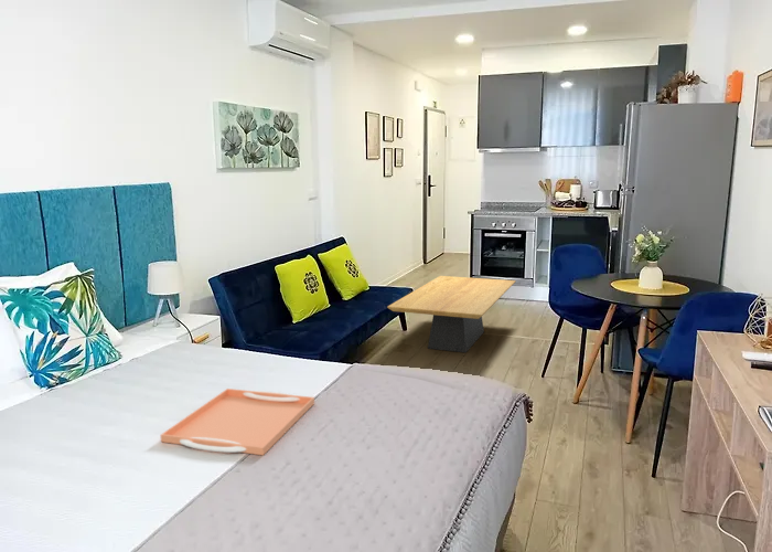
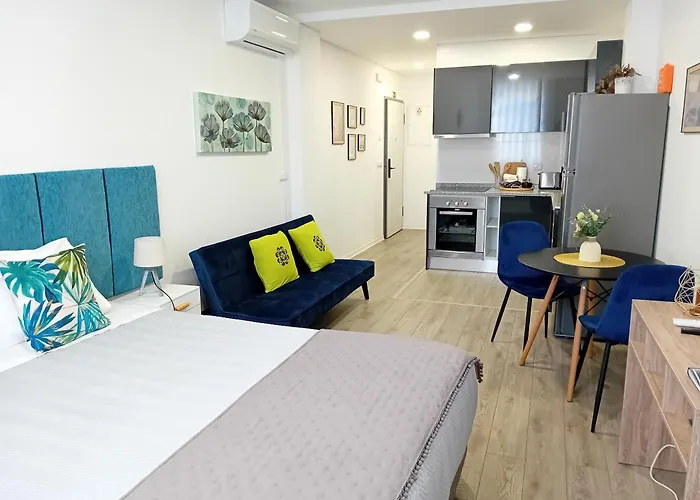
- serving tray [160,388,315,456]
- coffee table [386,275,517,353]
